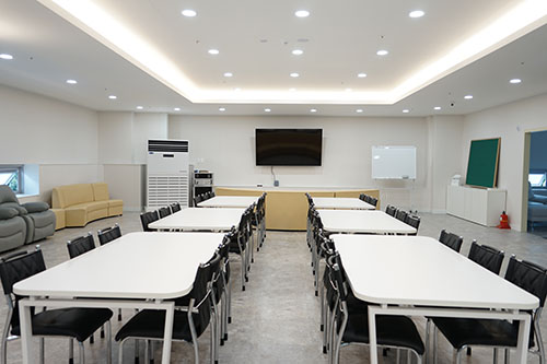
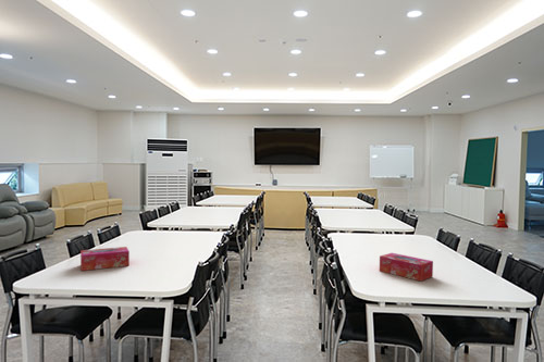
+ tissue box [379,252,434,283]
+ tissue box [79,246,131,272]
